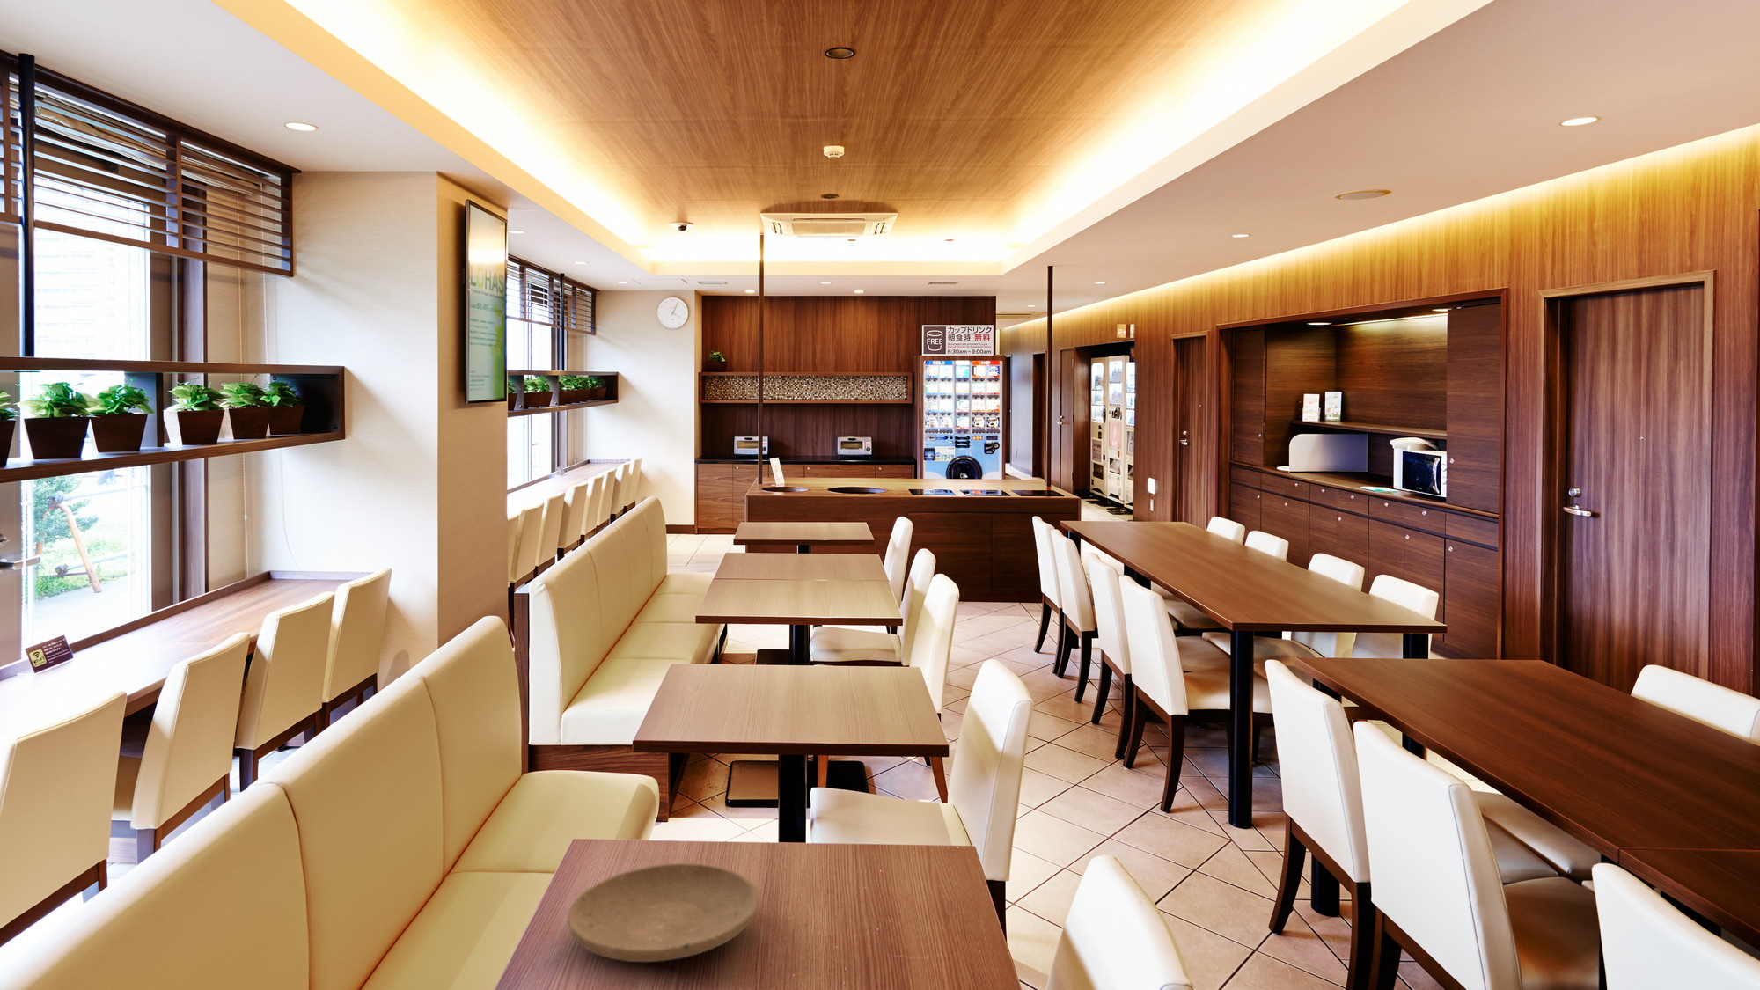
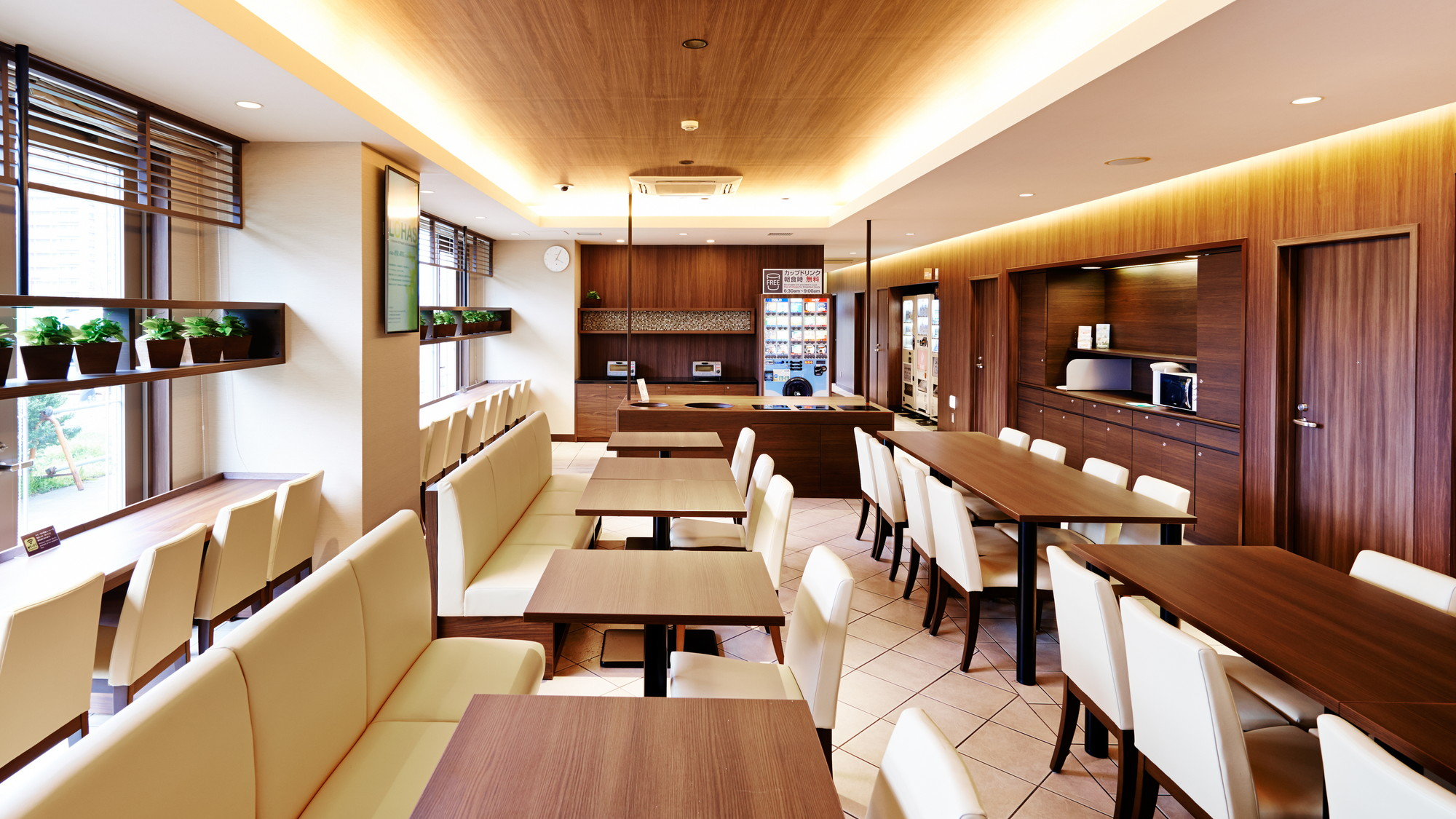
- plate [567,862,760,962]
